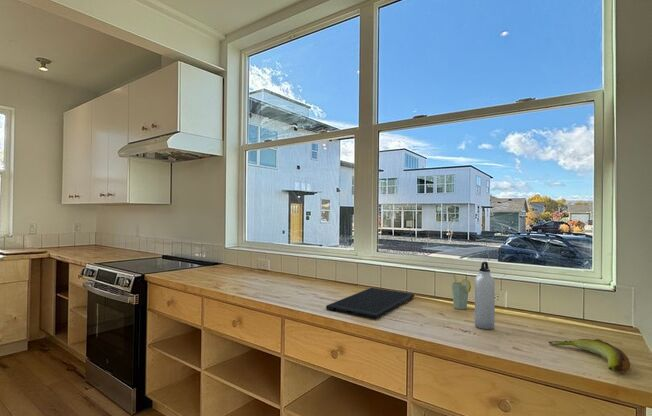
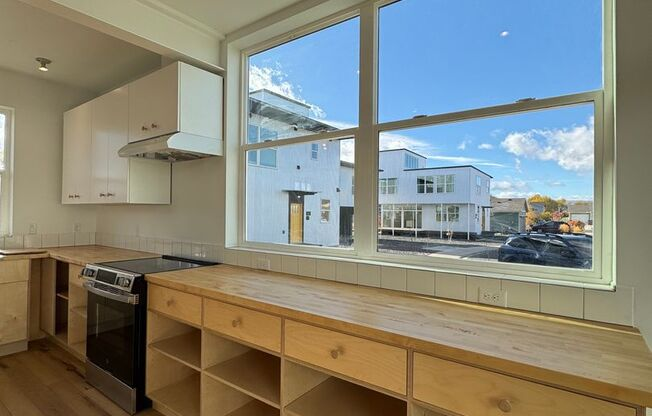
- cup [451,273,472,310]
- water bottle [474,261,496,330]
- banana [548,338,631,373]
- cutting board [325,287,415,320]
